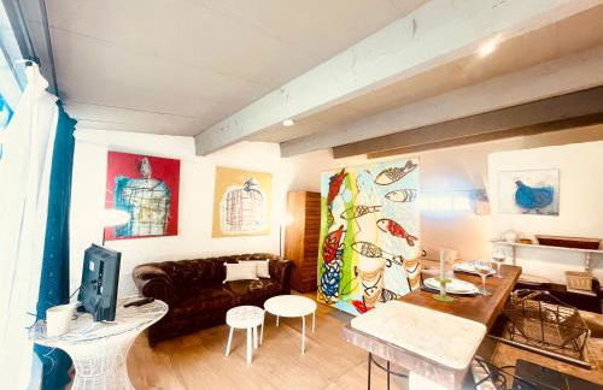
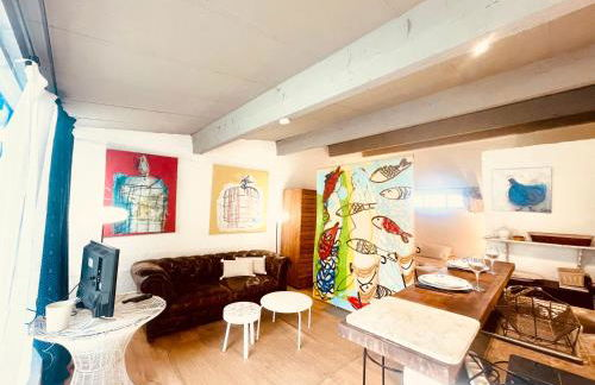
- candle [432,248,455,303]
